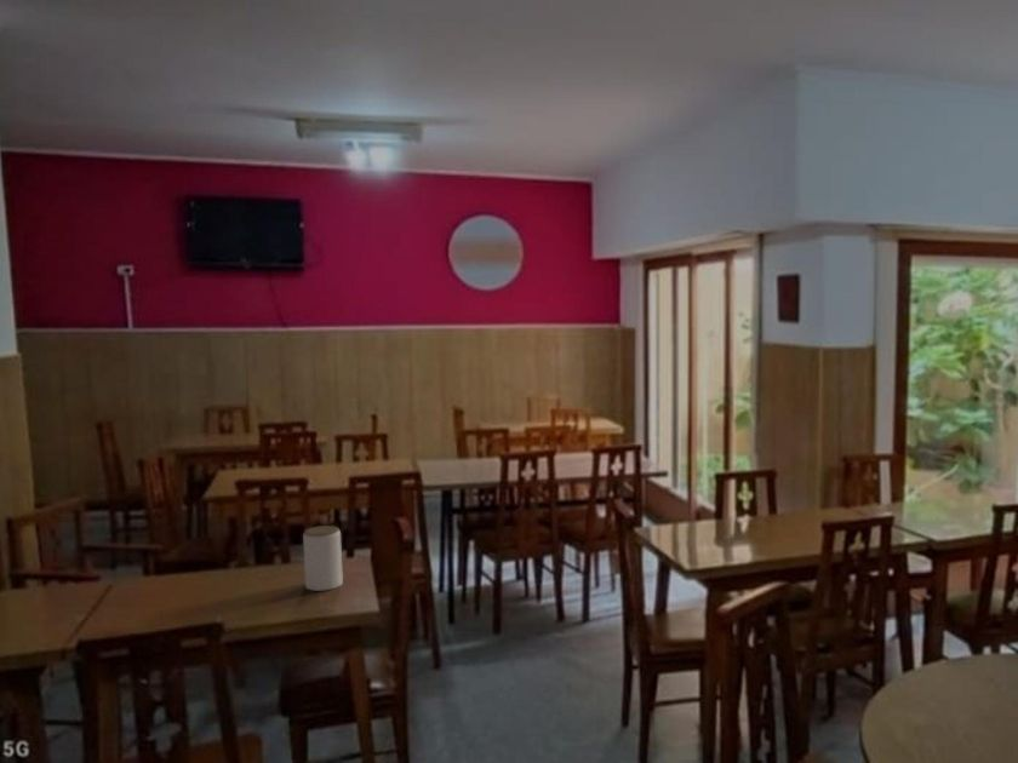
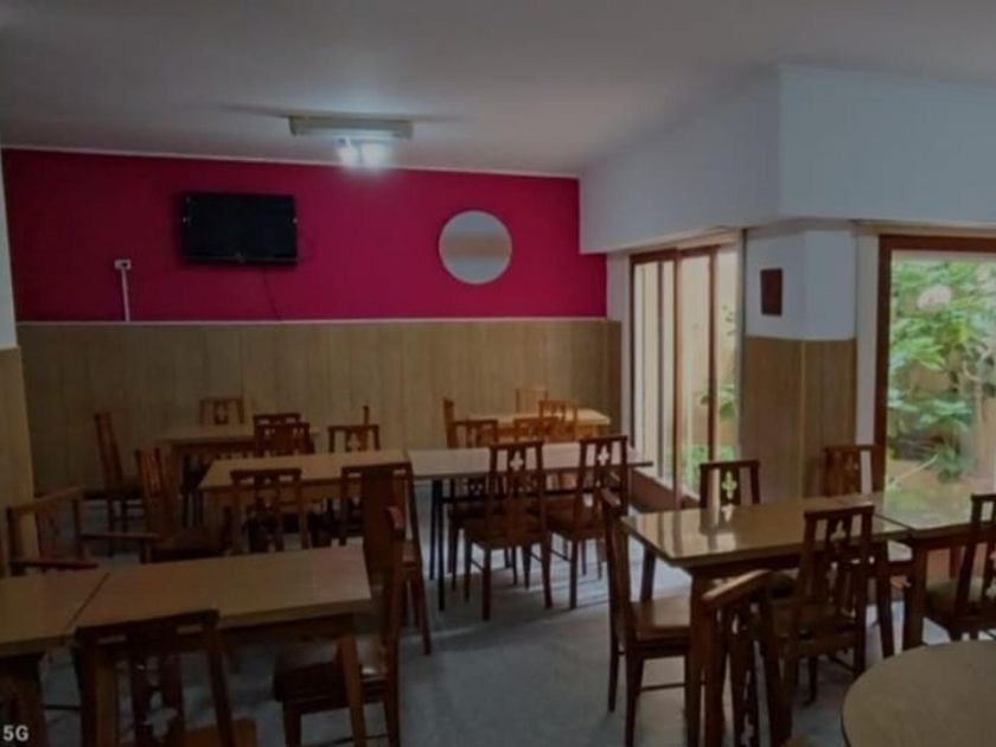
- jar [302,524,344,592]
